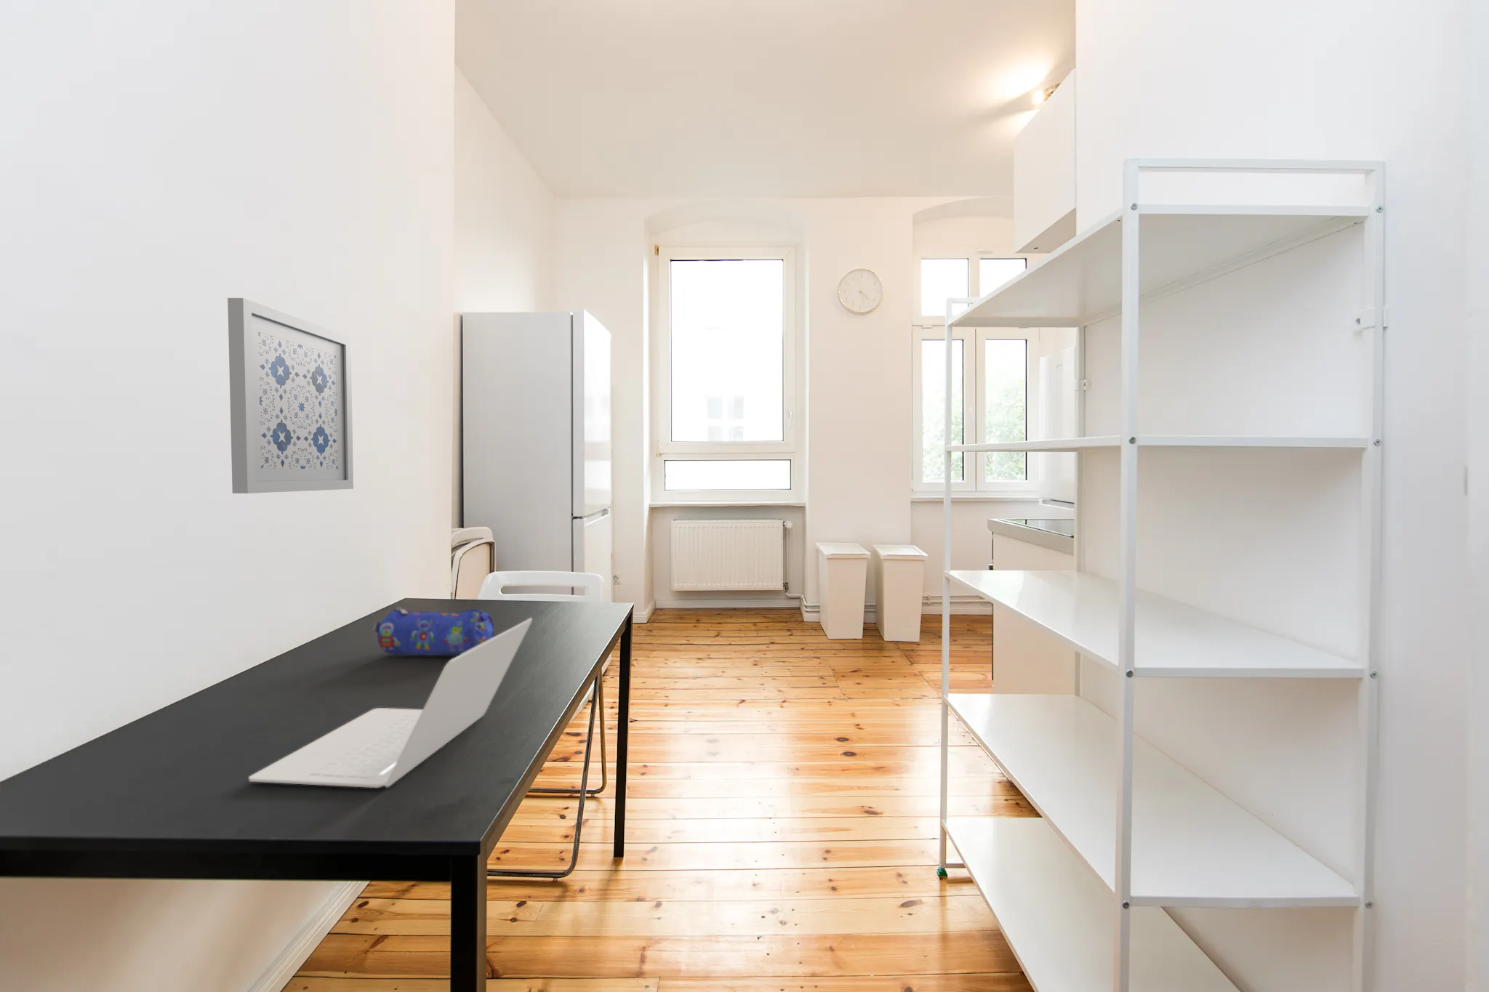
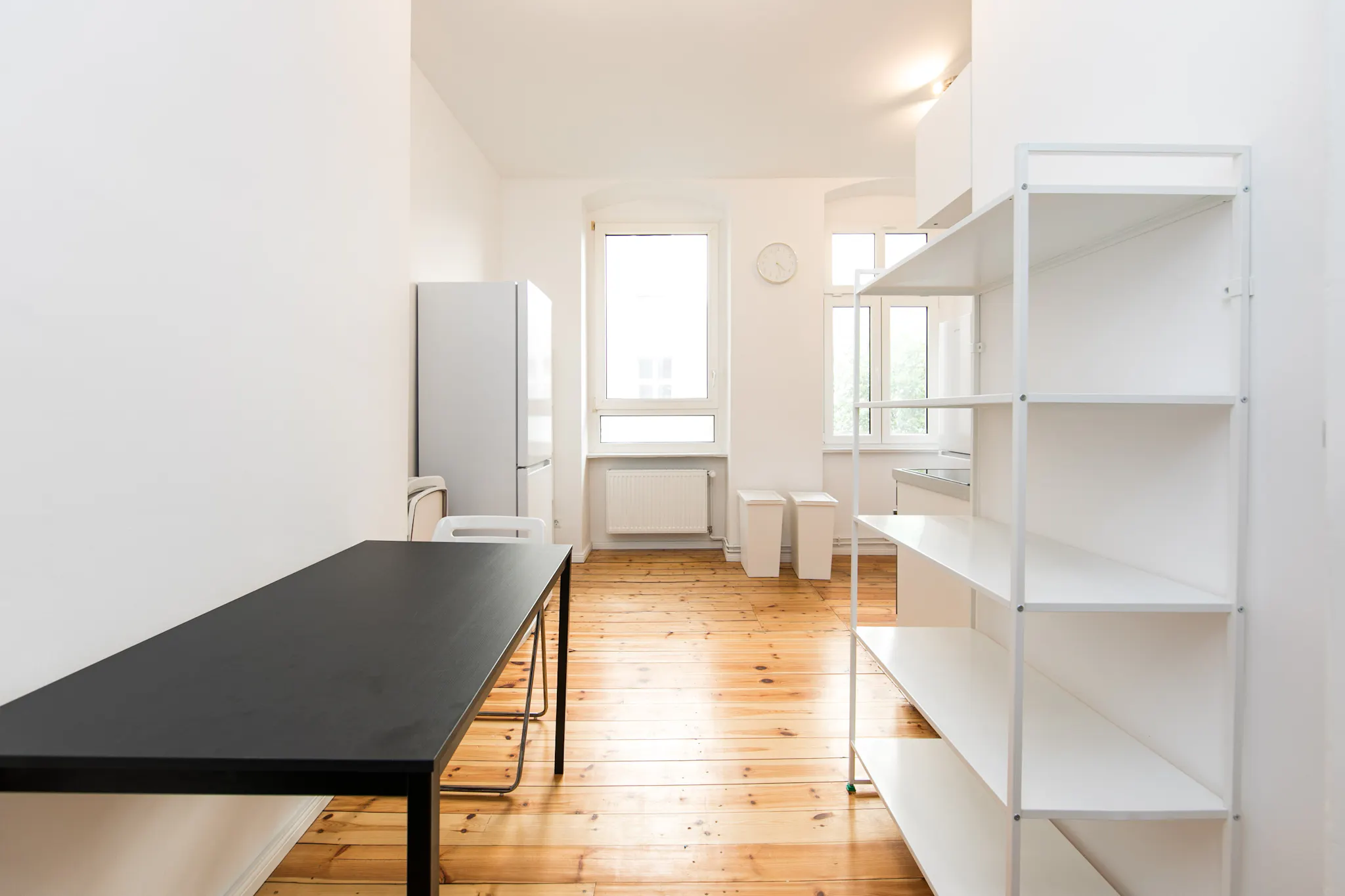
- pencil case [372,606,495,657]
- laptop [248,617,532,788]
- wall art [227,297,354,494]
